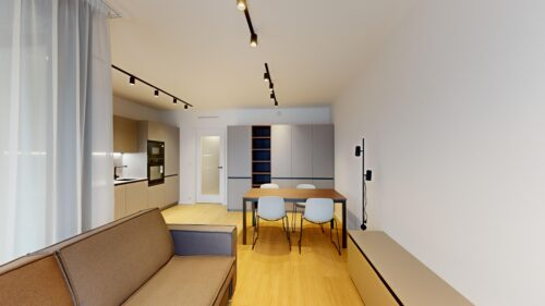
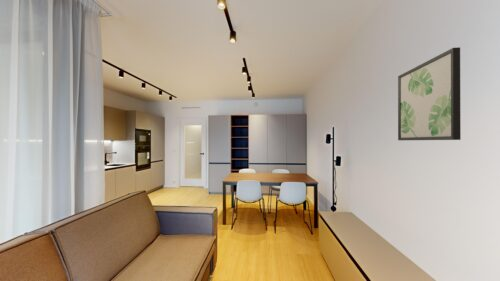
+ wall art [397,46,462,141]
